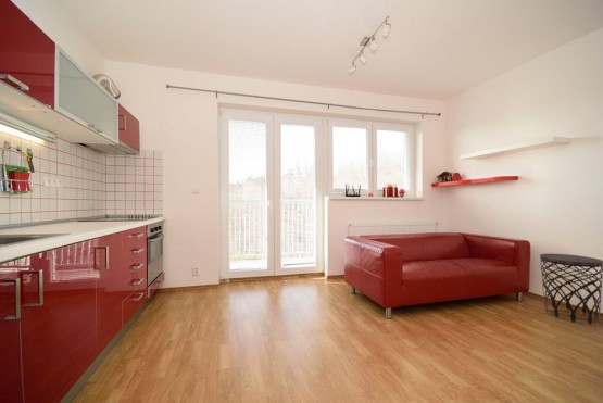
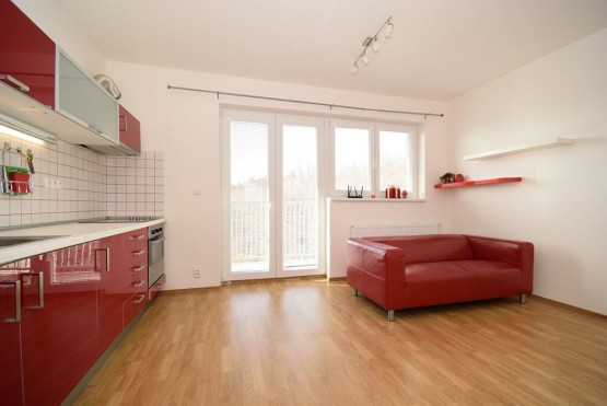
- side table [539,253,603,326]
